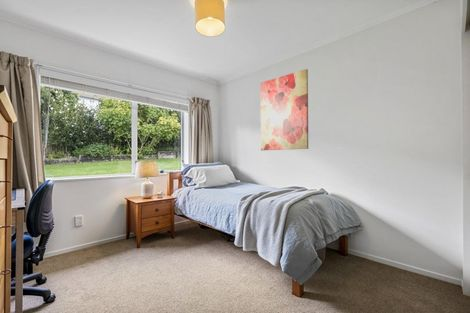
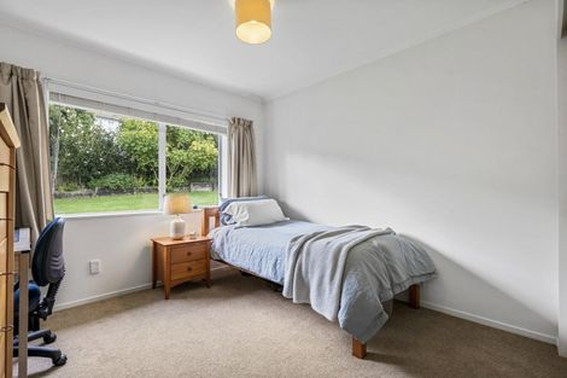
- wall art [260,68,309,151]
